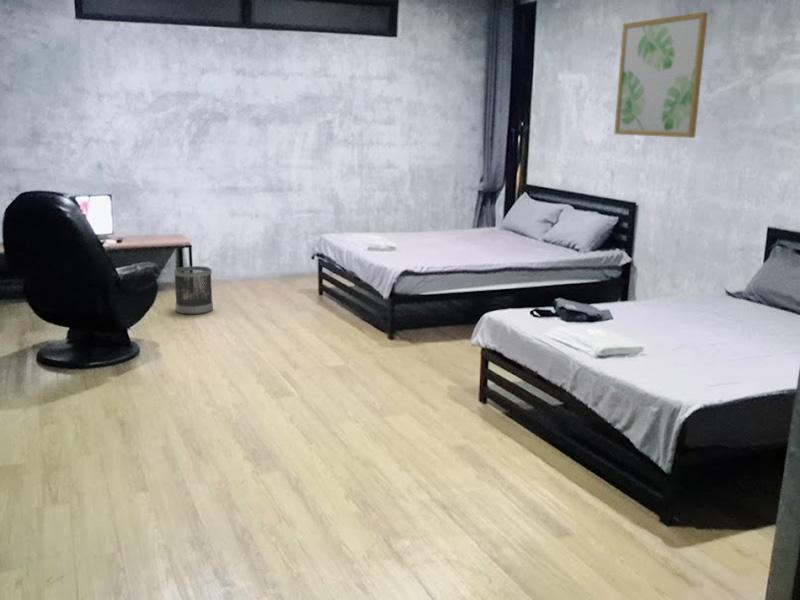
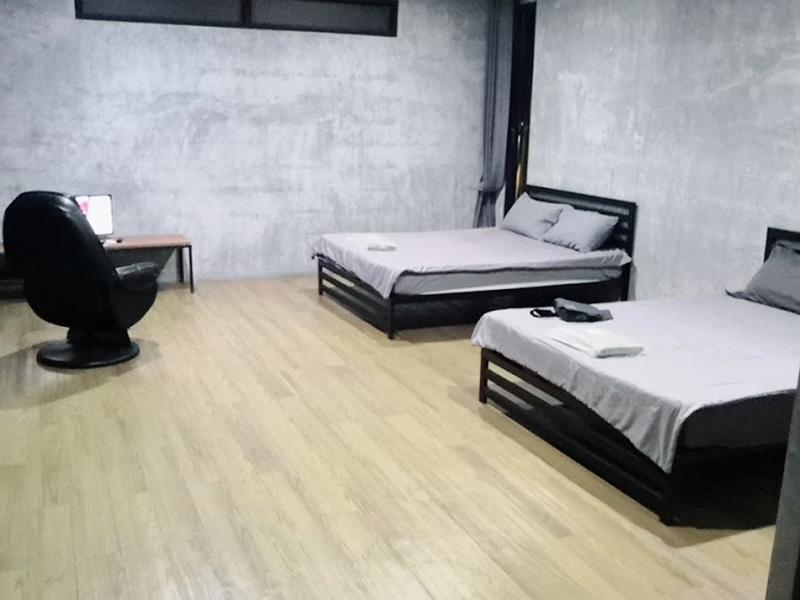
- wastebasket [173,265,214,315]
- wall art [613,11,709,139]
